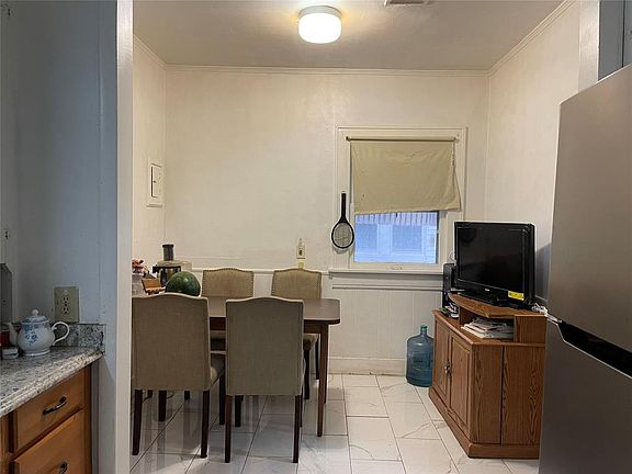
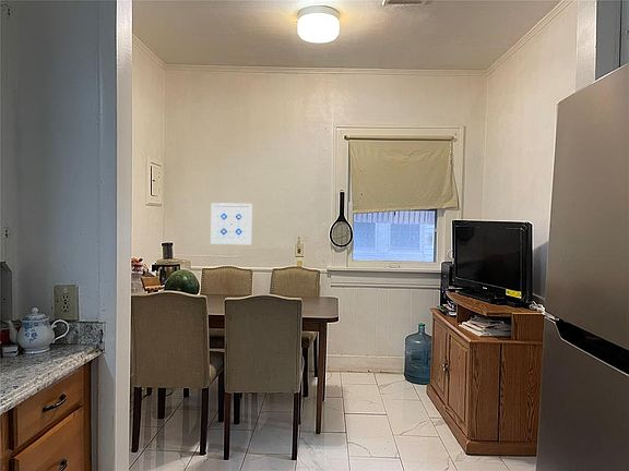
+ wall art [210,202,253,245]
